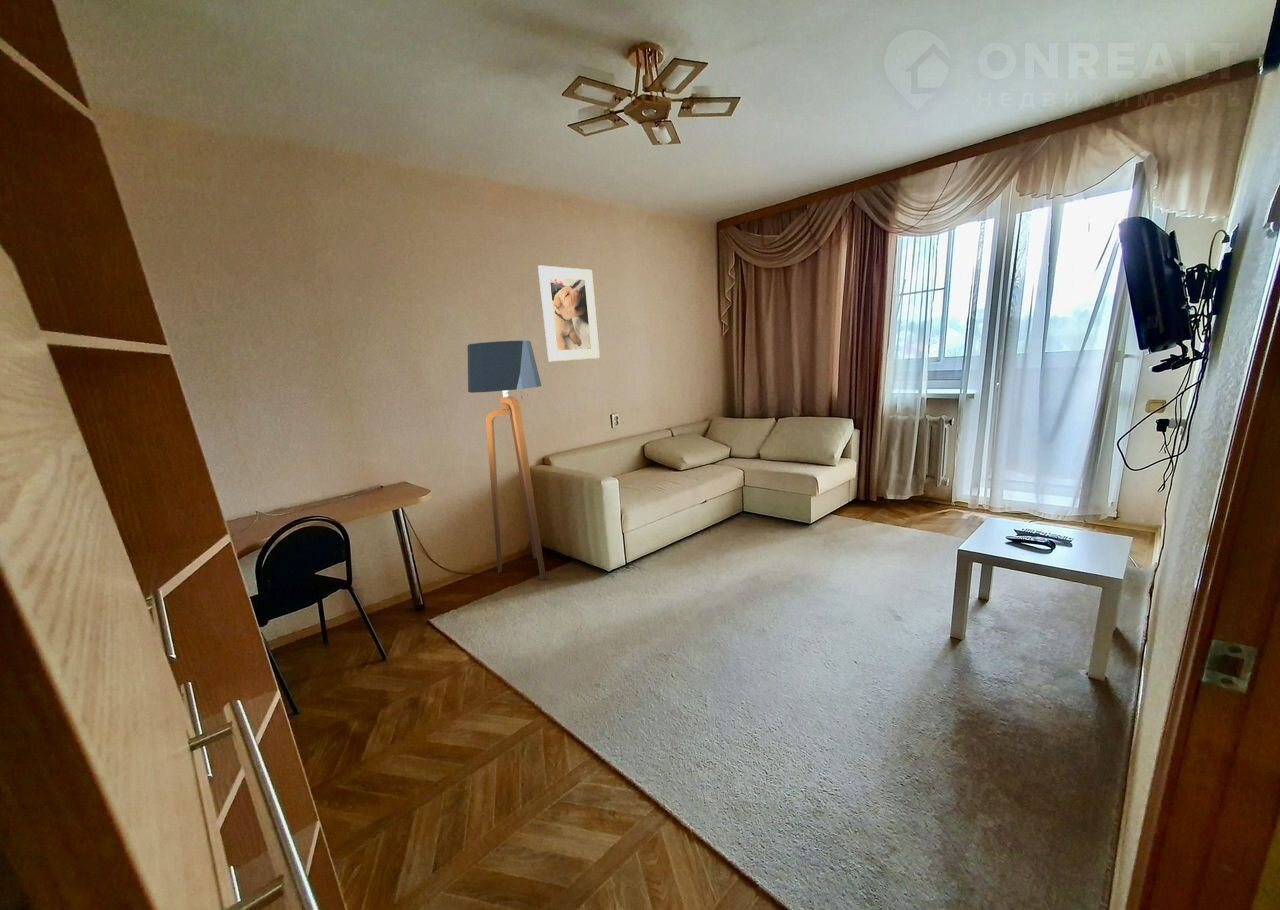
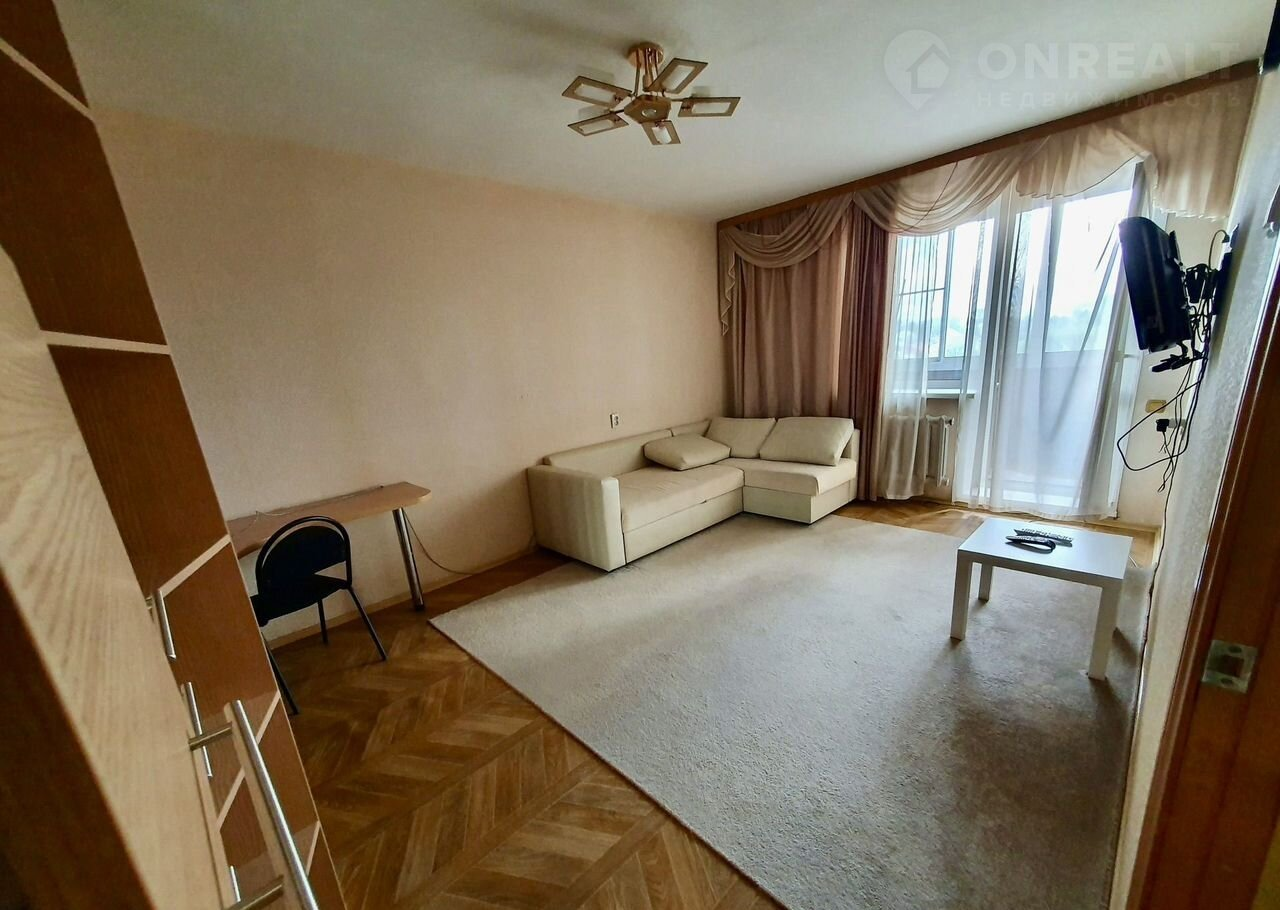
- floor lamp [466,340,547,581]
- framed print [537,264,601,362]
